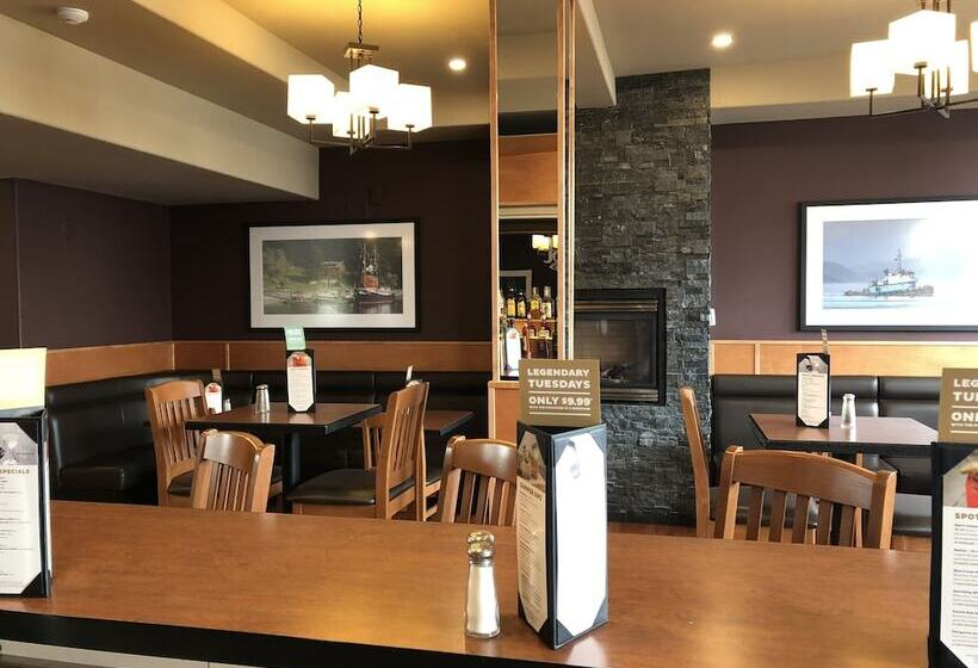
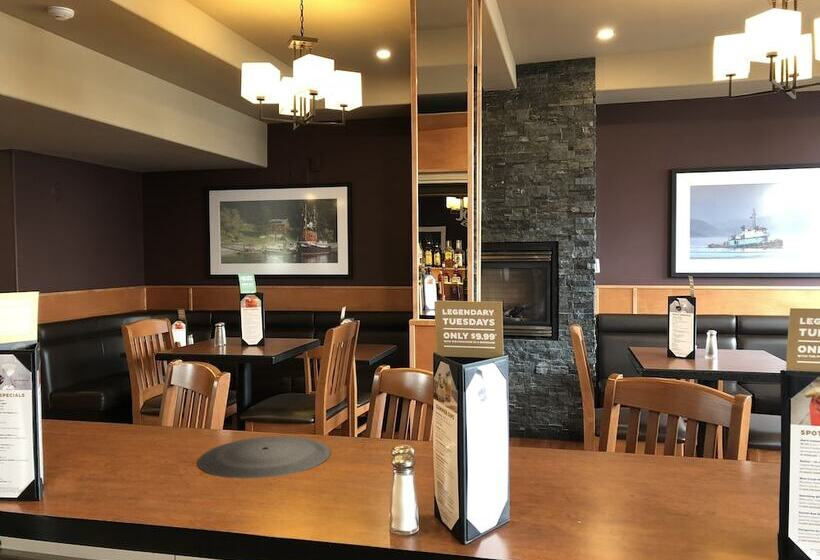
+ plate [197,435,331,479]
